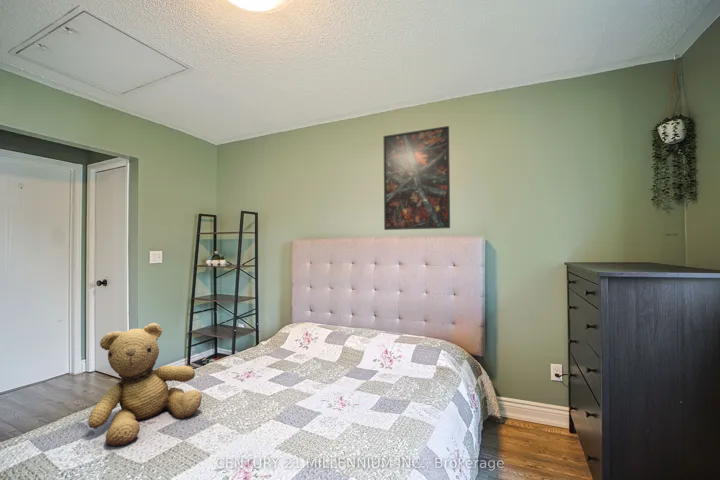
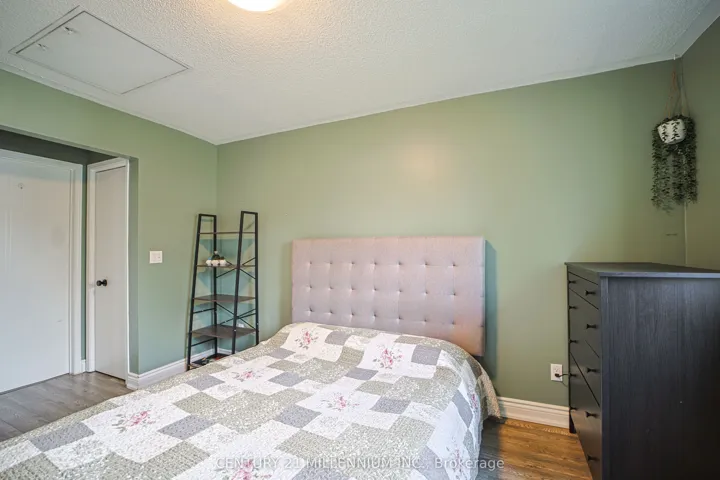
- teddy bear [87,322,203,447]
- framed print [383,125,451,231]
